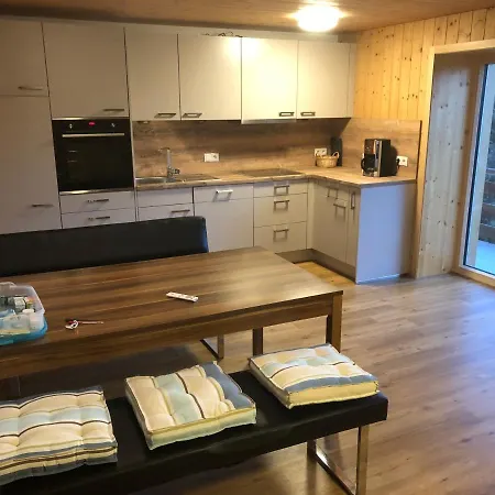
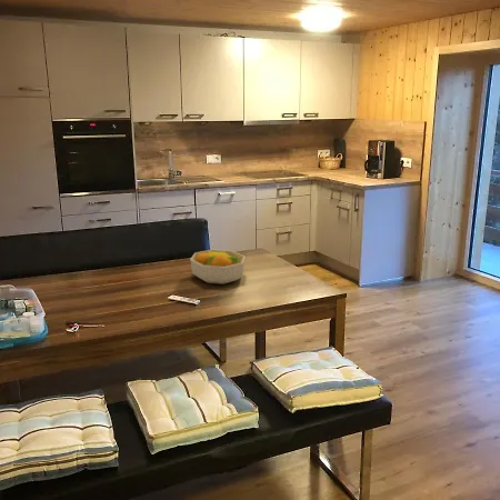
+ fruit bowl [189,249,246,286]
